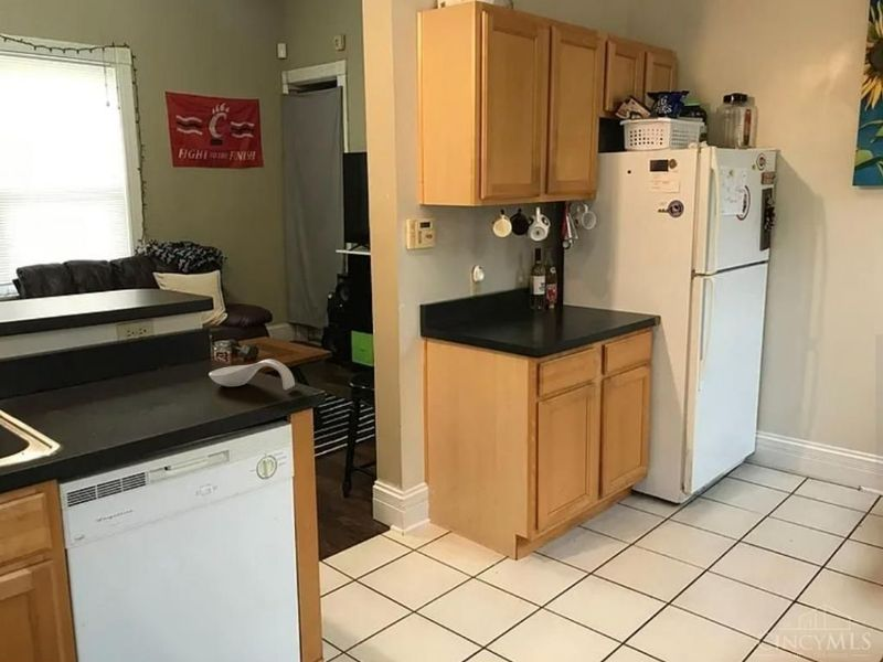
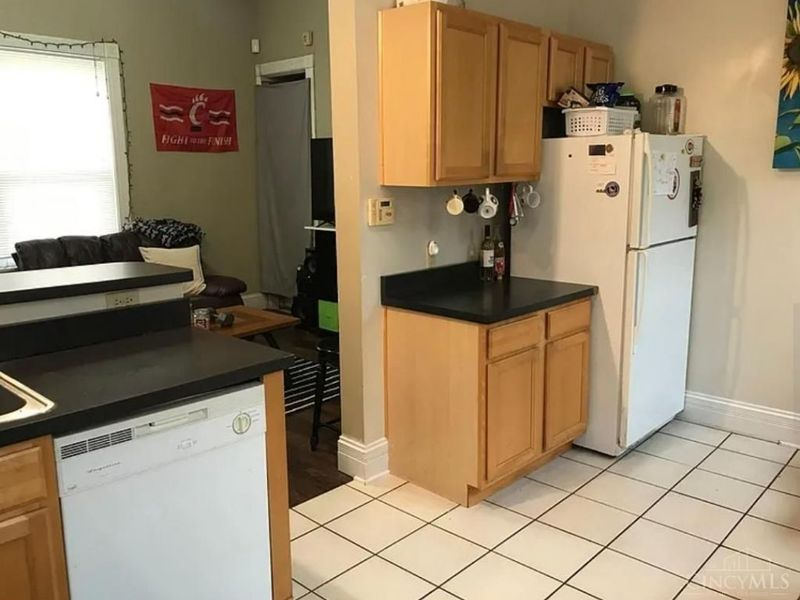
- spoon rest [208,359,296,391]
